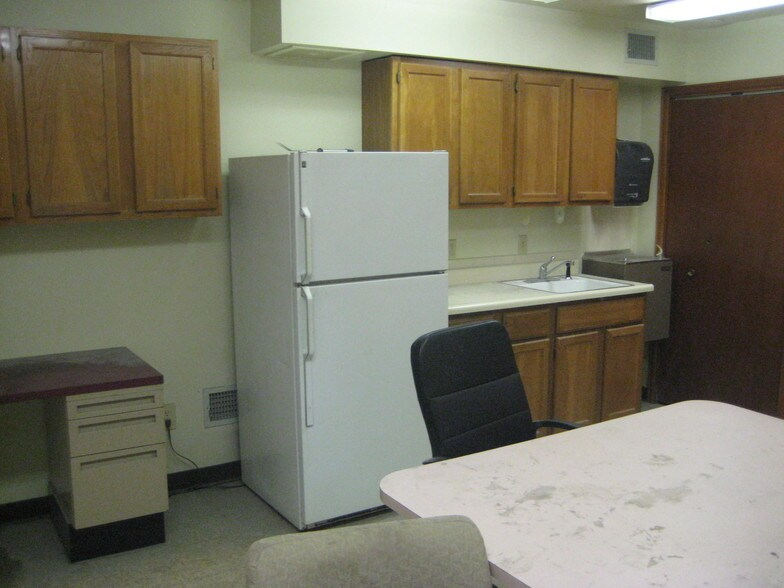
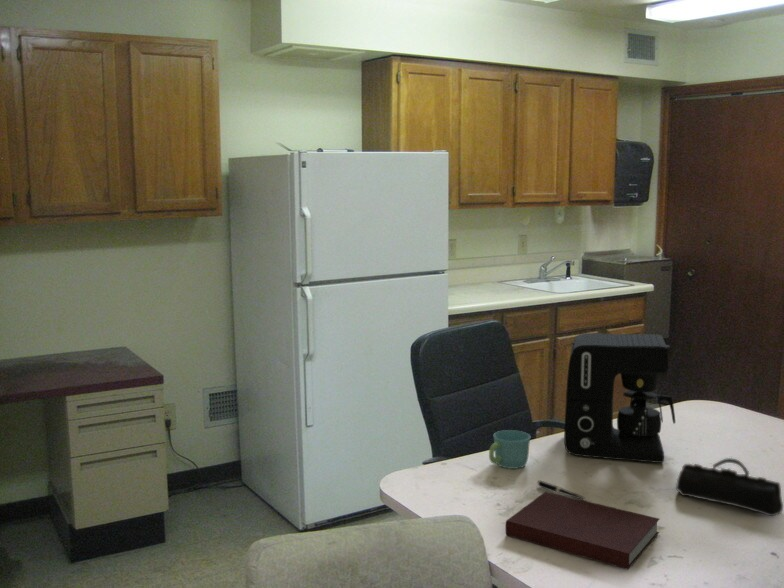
+ mug [488,429,531,470]
+ notebook [505,491,661,571]
+ pen [536,479,593,503]
+ coffee maker [563,332,676,464]
+ pencil case [675,457,784,517]
